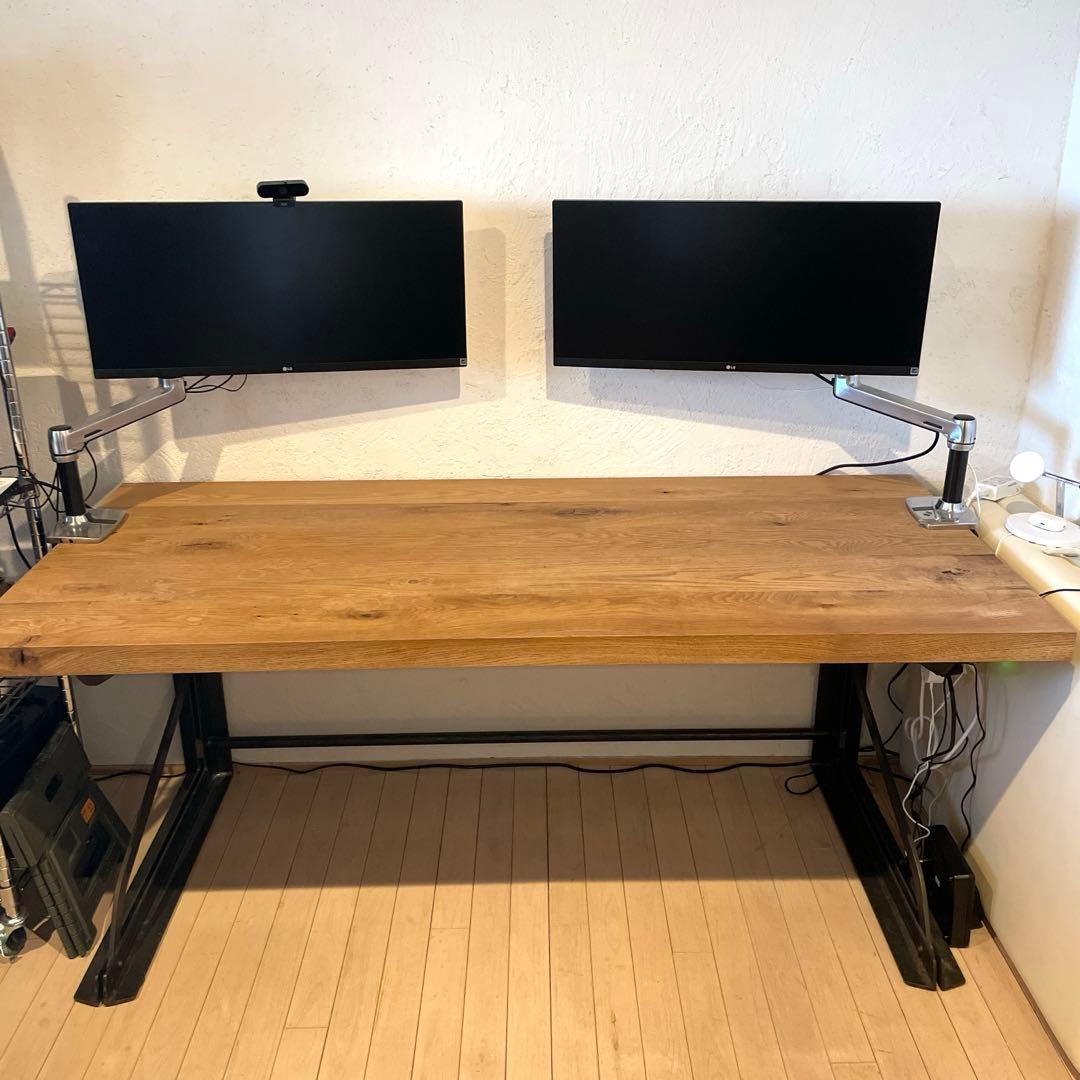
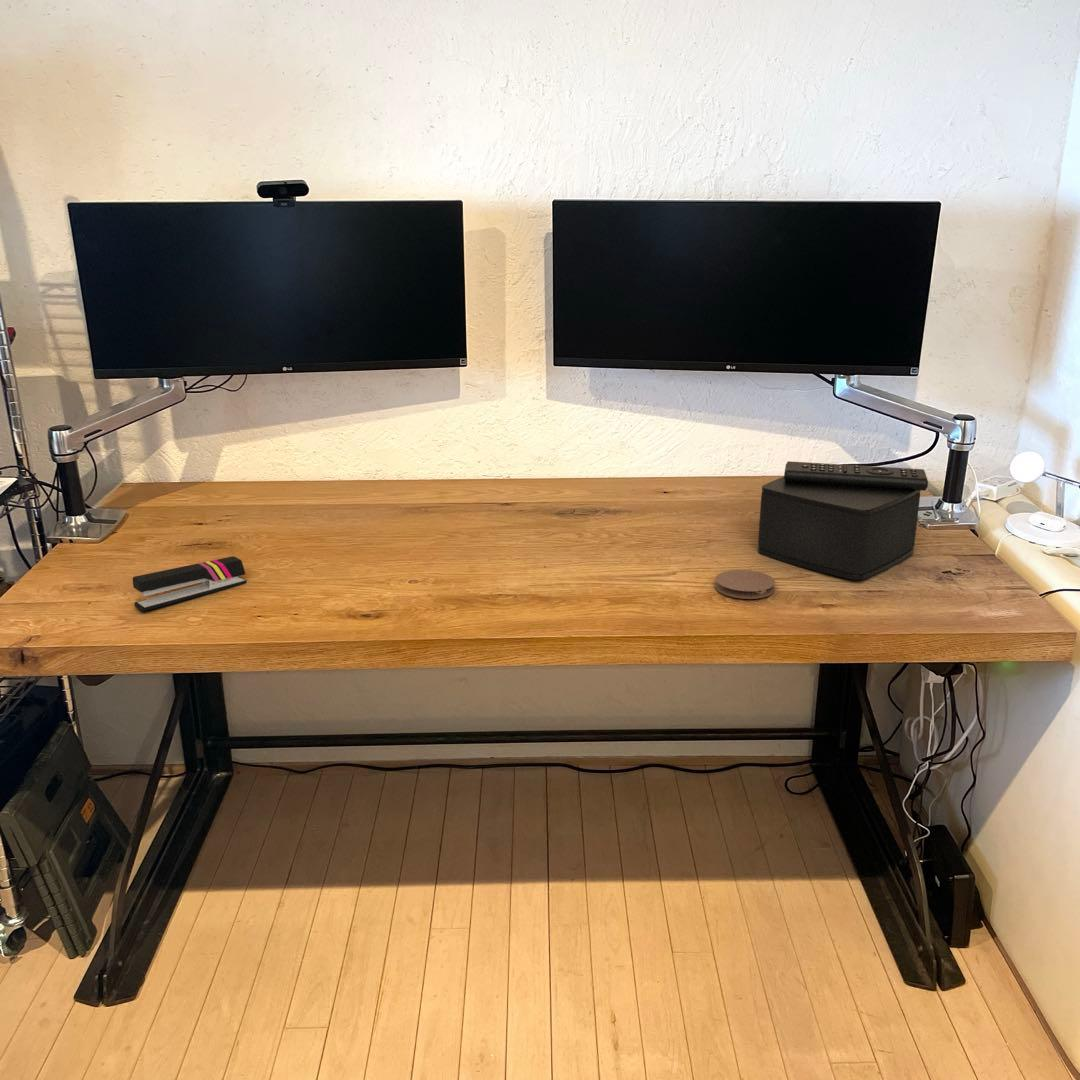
+ stapler [132,555,247,612]
+ coaster [714,569,776,600]
+ speaker [757,460,929,581]
